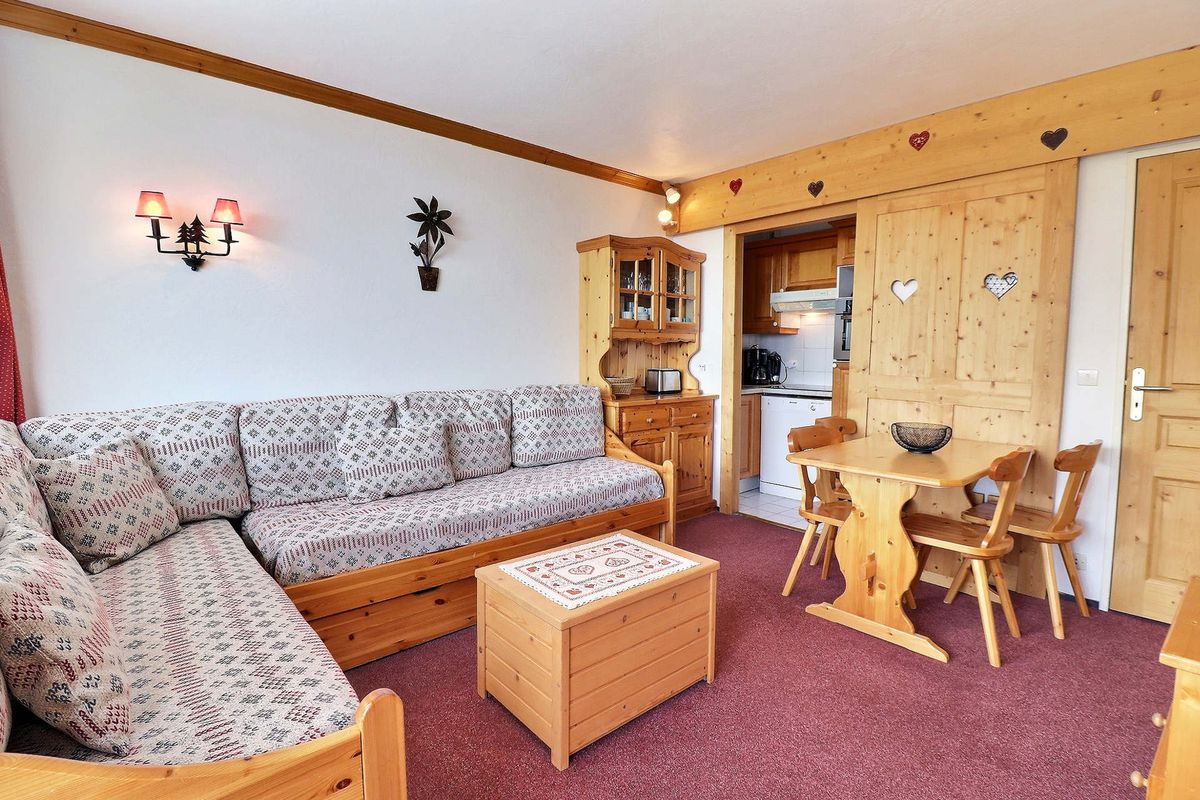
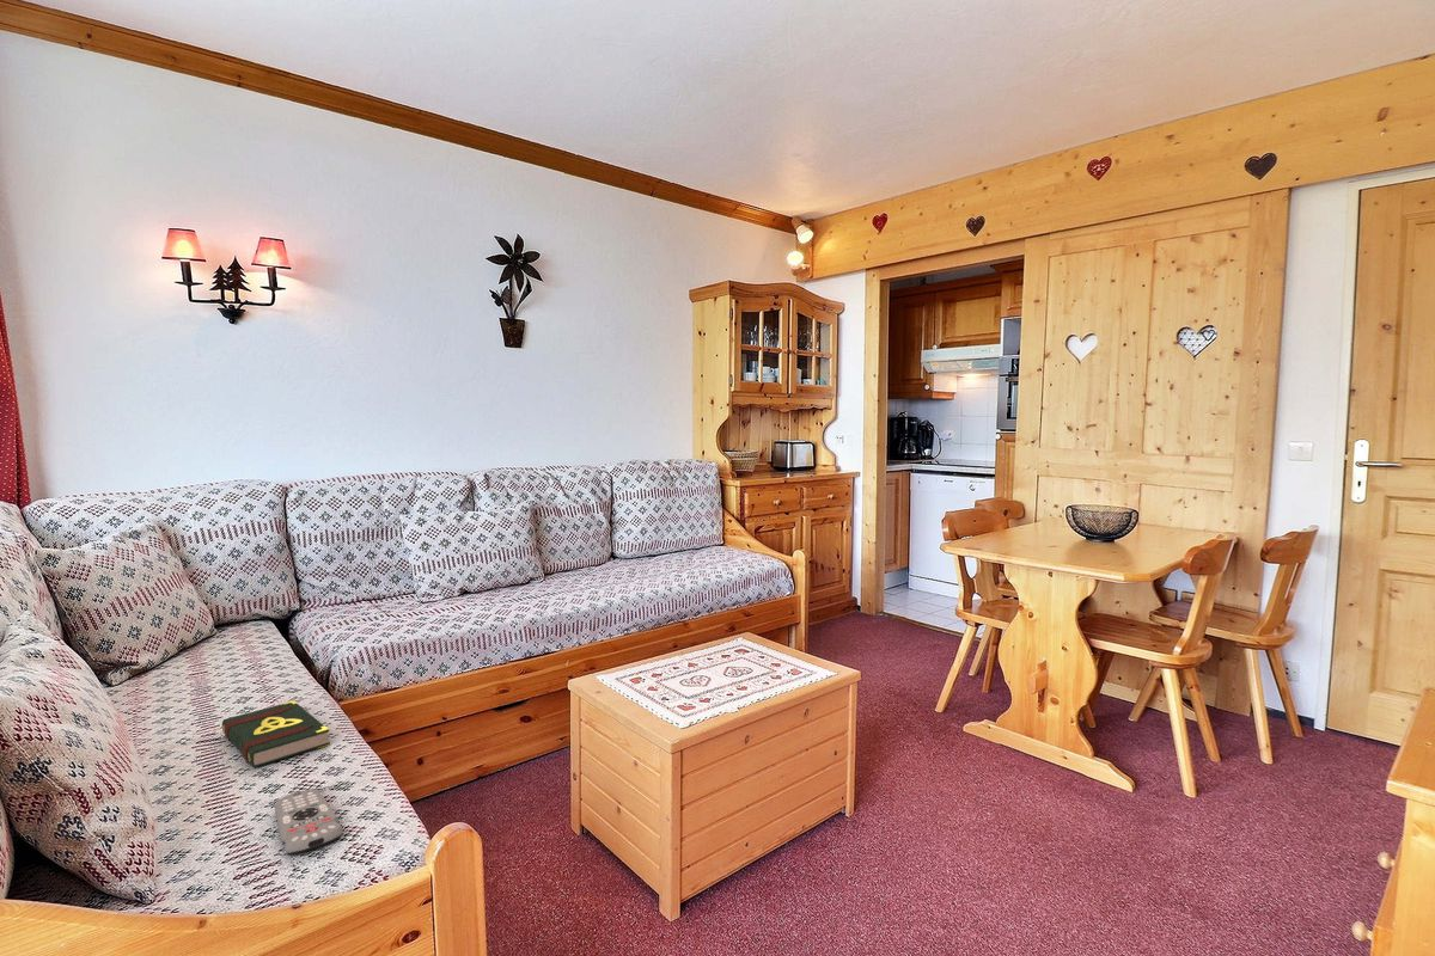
+ remote control [274,788,344,856]
+ book [221,699,331,768]
